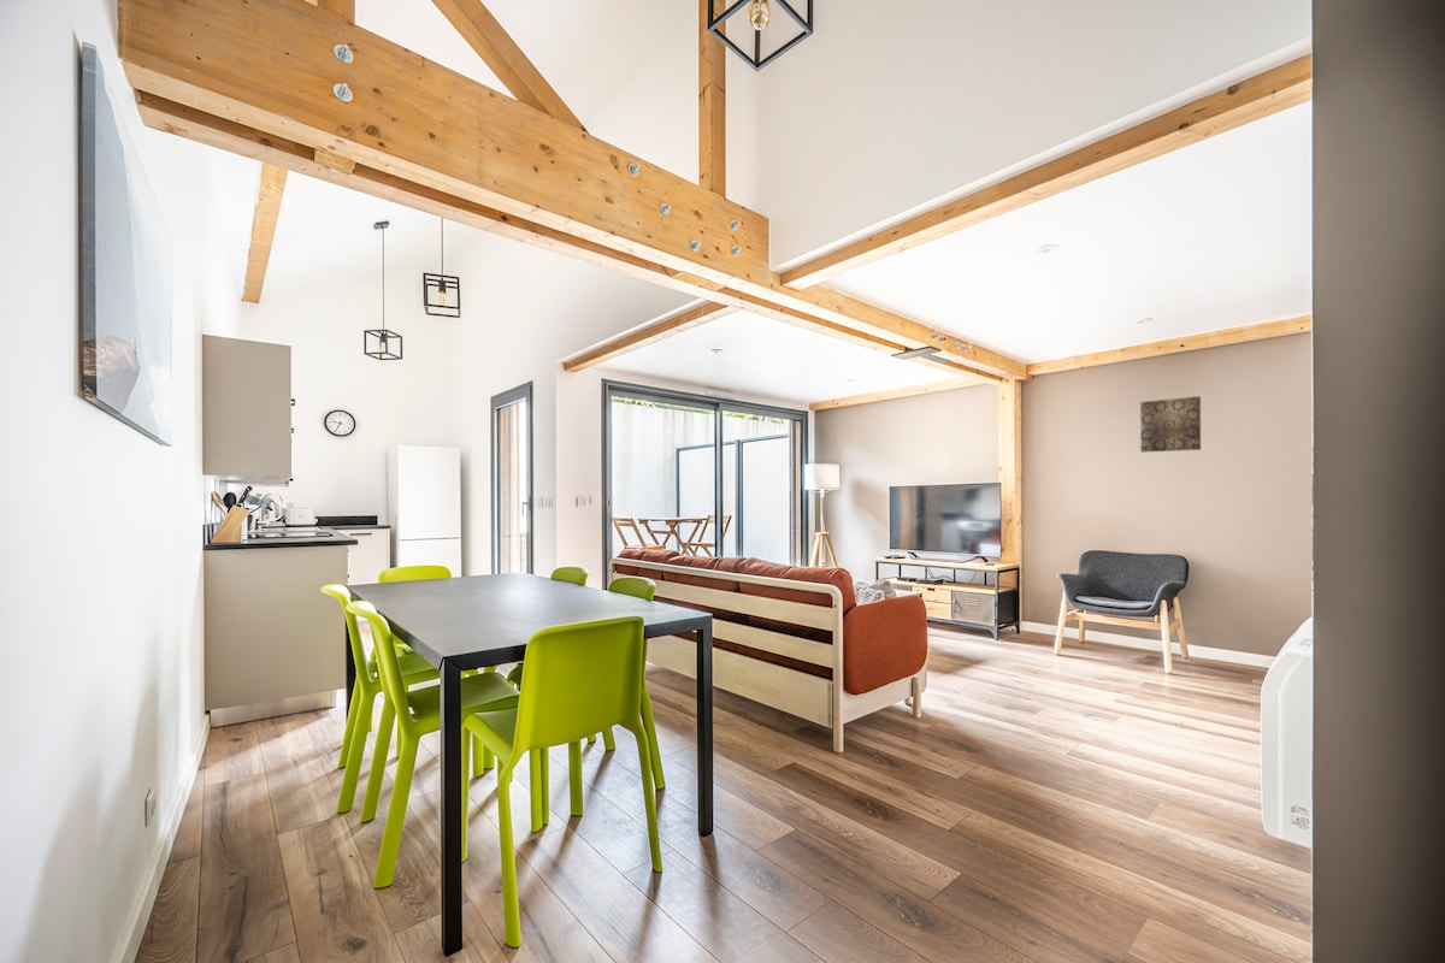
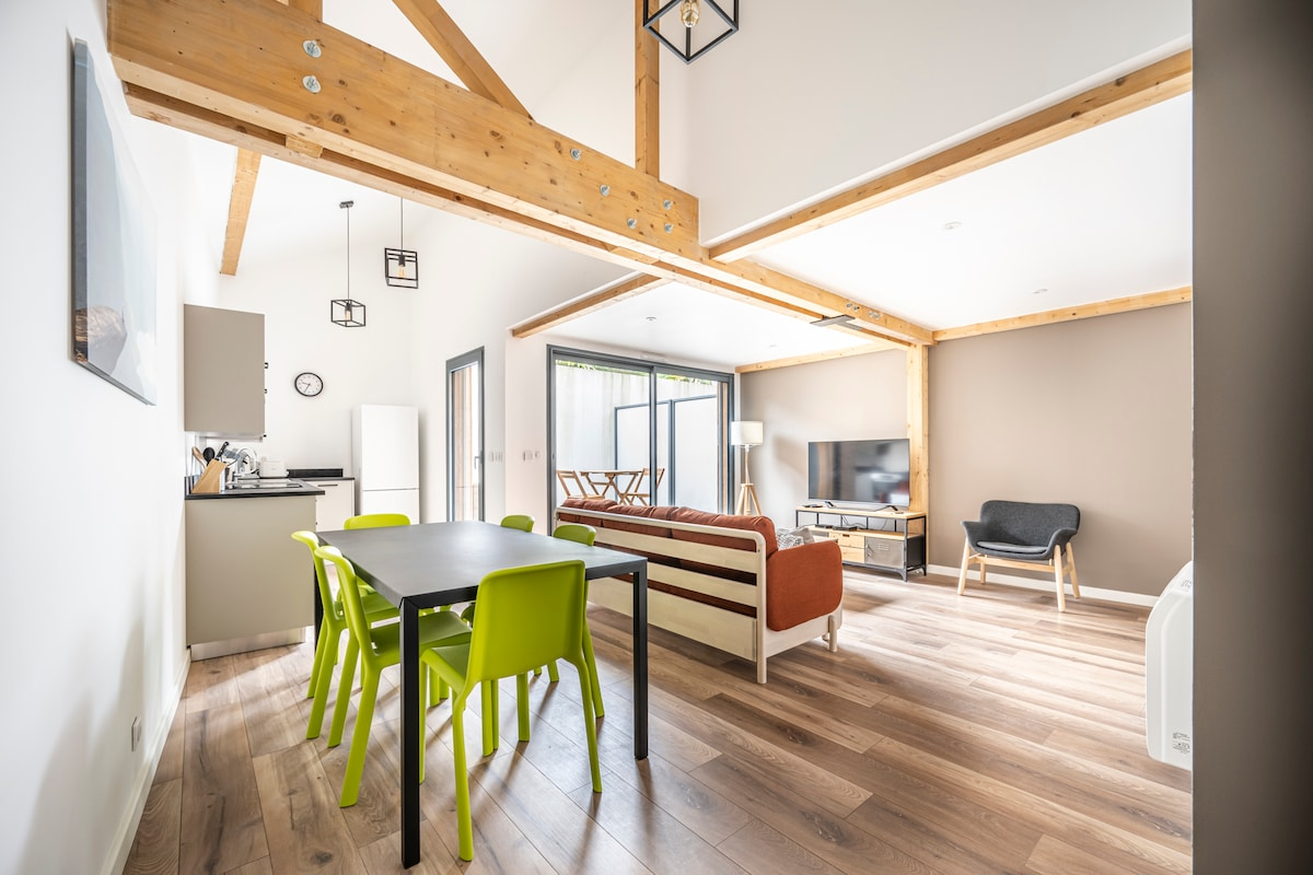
- wall art [1139,395,1202,454]
